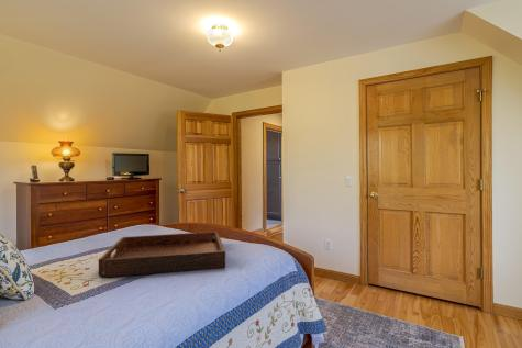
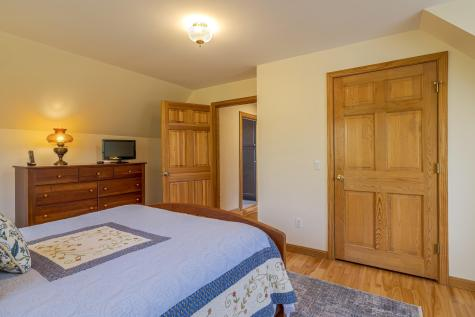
- serving tray [98,231,226,278]
